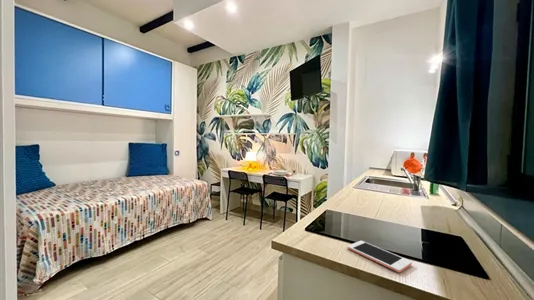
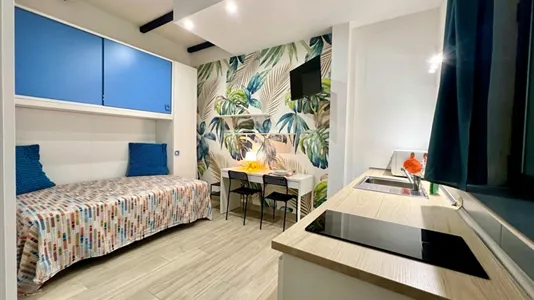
- cell phone [347,240,413,273]
